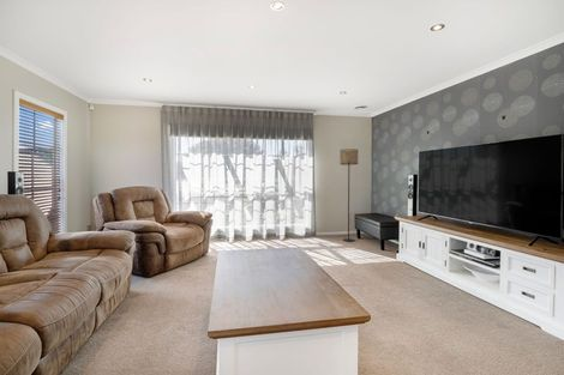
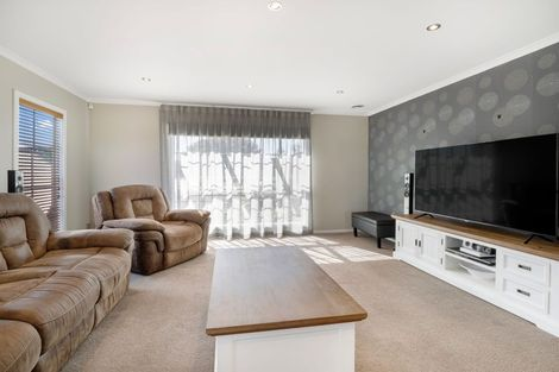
- floor lamp [338,149,359,242]
